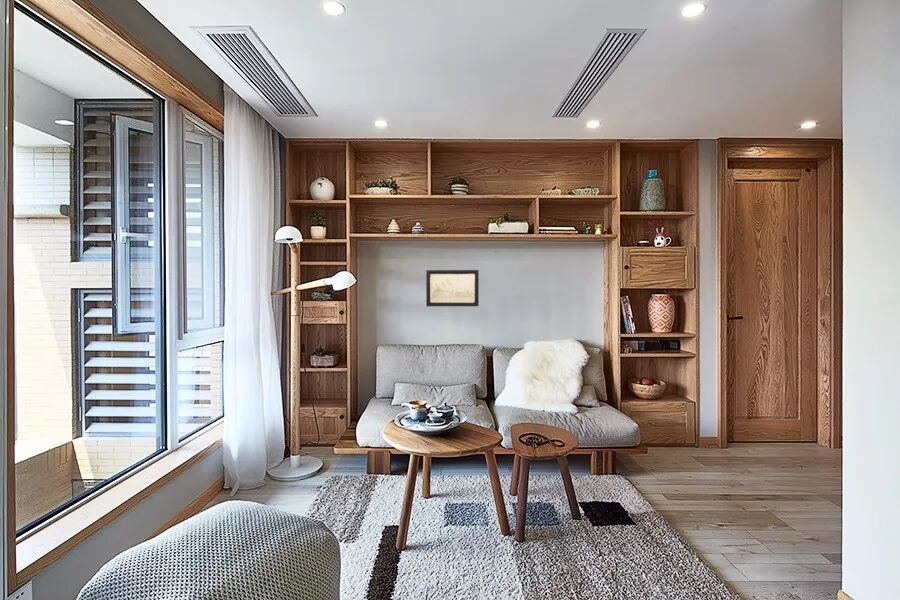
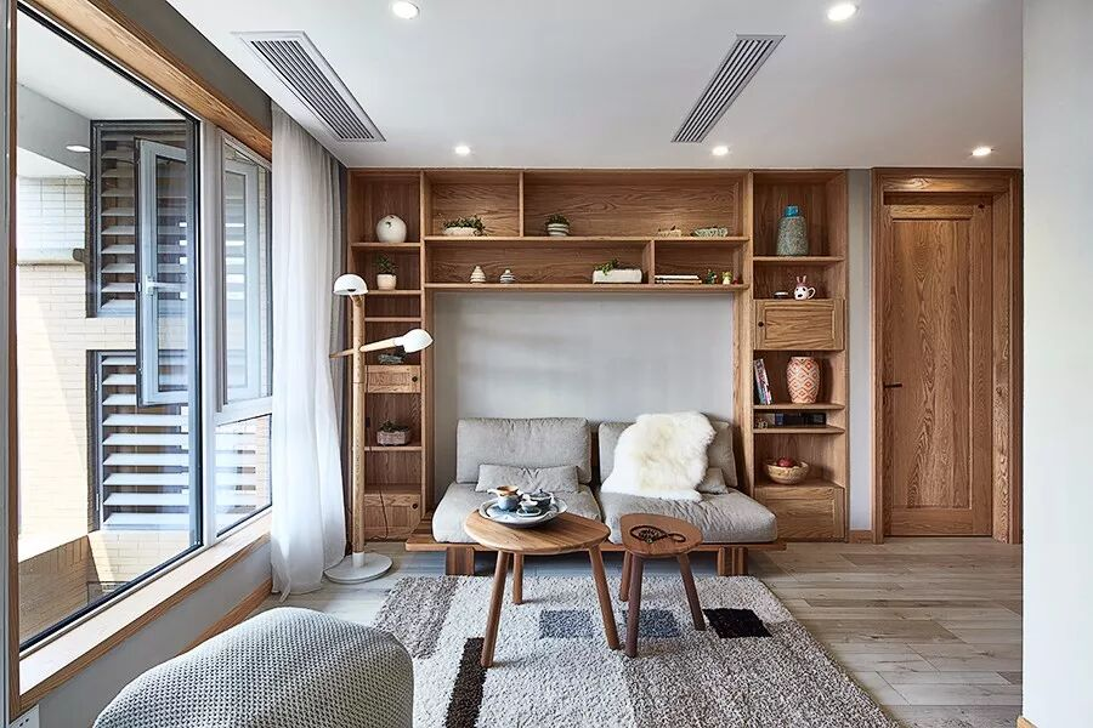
- wall art [425,269,480,307]
